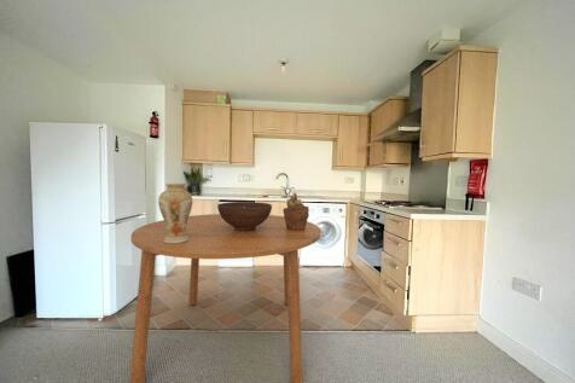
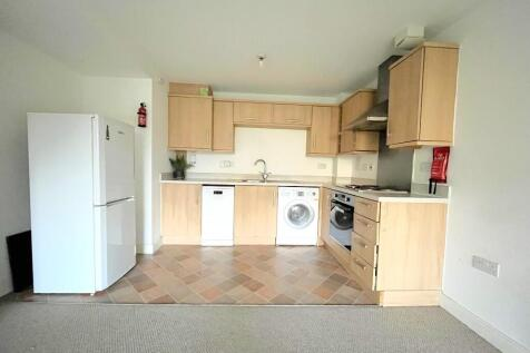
- dining table [128,213,323,383]
- fruit bowl [216,201,273,231]
- vase [157,182,193,243]
- decorative container [281,192,310,231]
